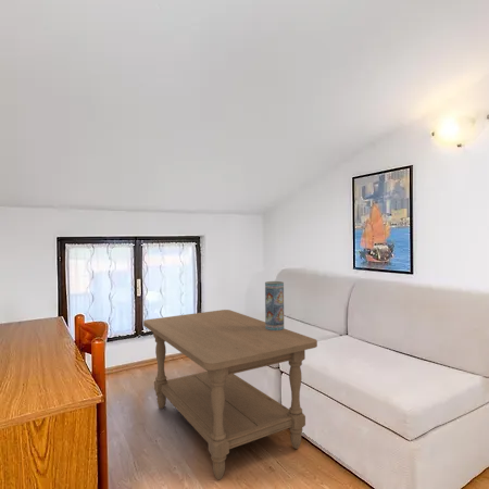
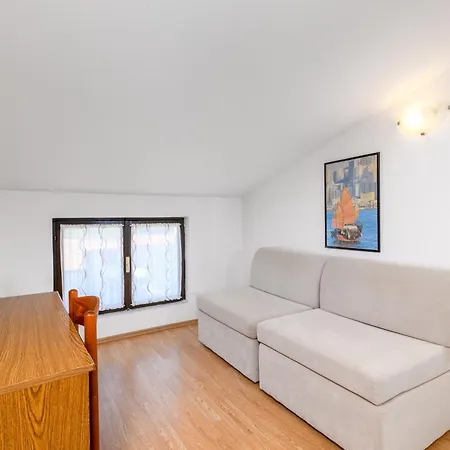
- coffee table [142,309,318,480]
- vase [264,280,285,330]
